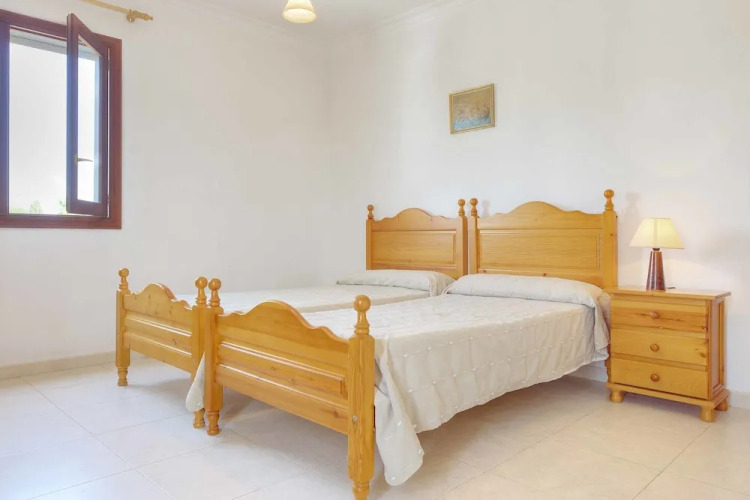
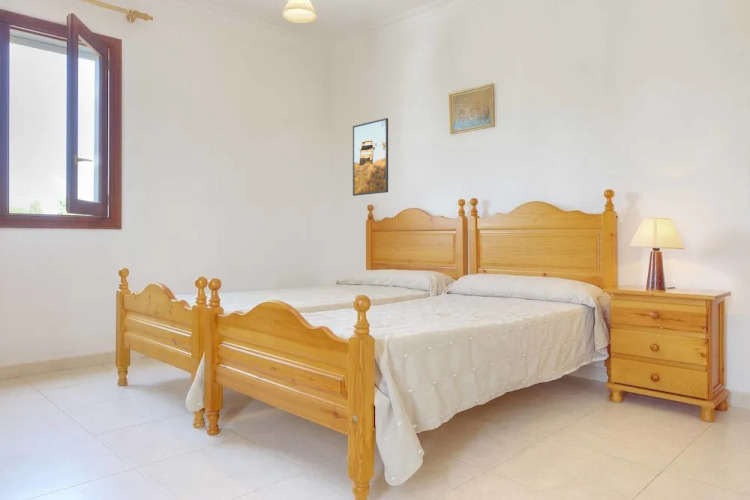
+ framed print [352,117,389,197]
